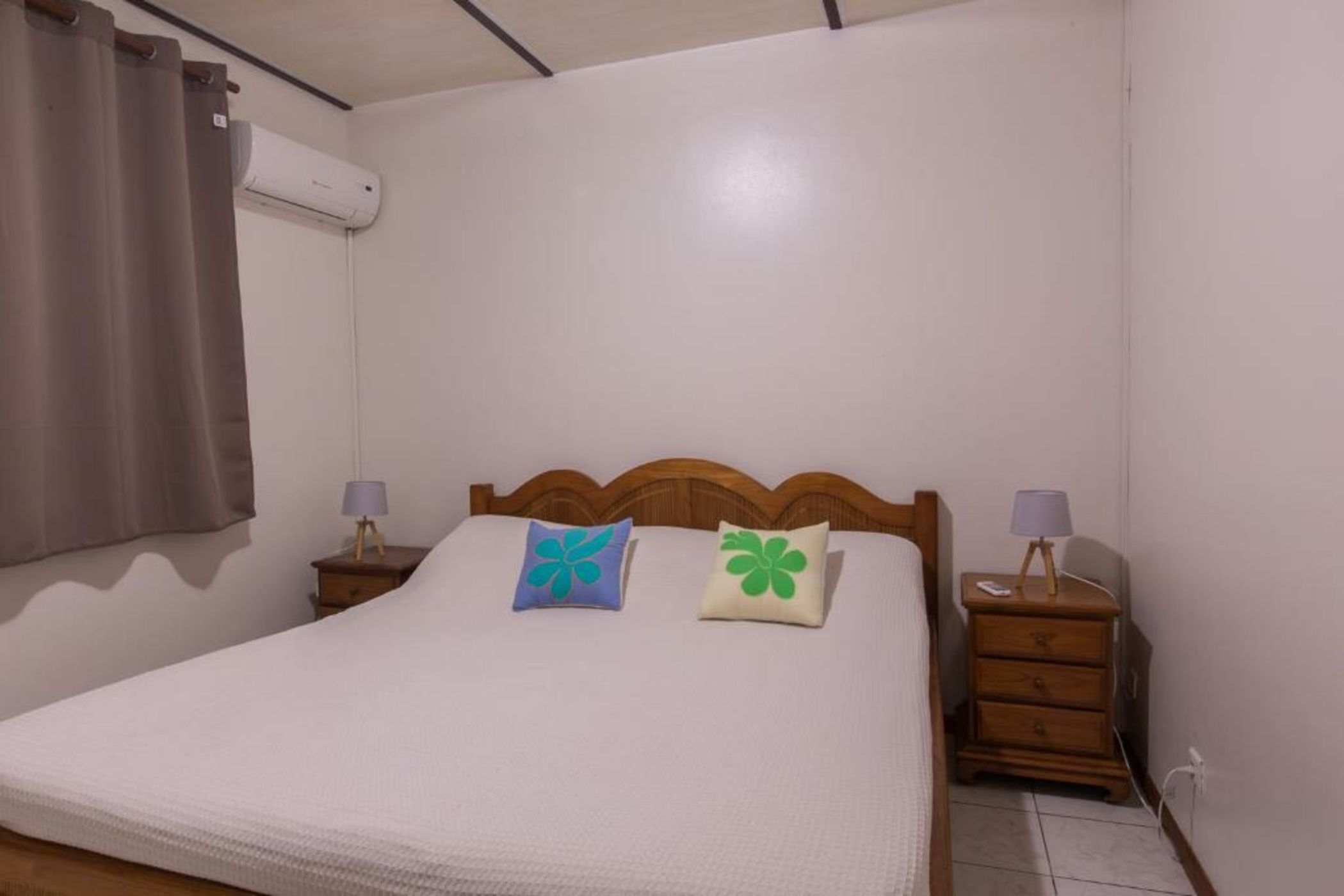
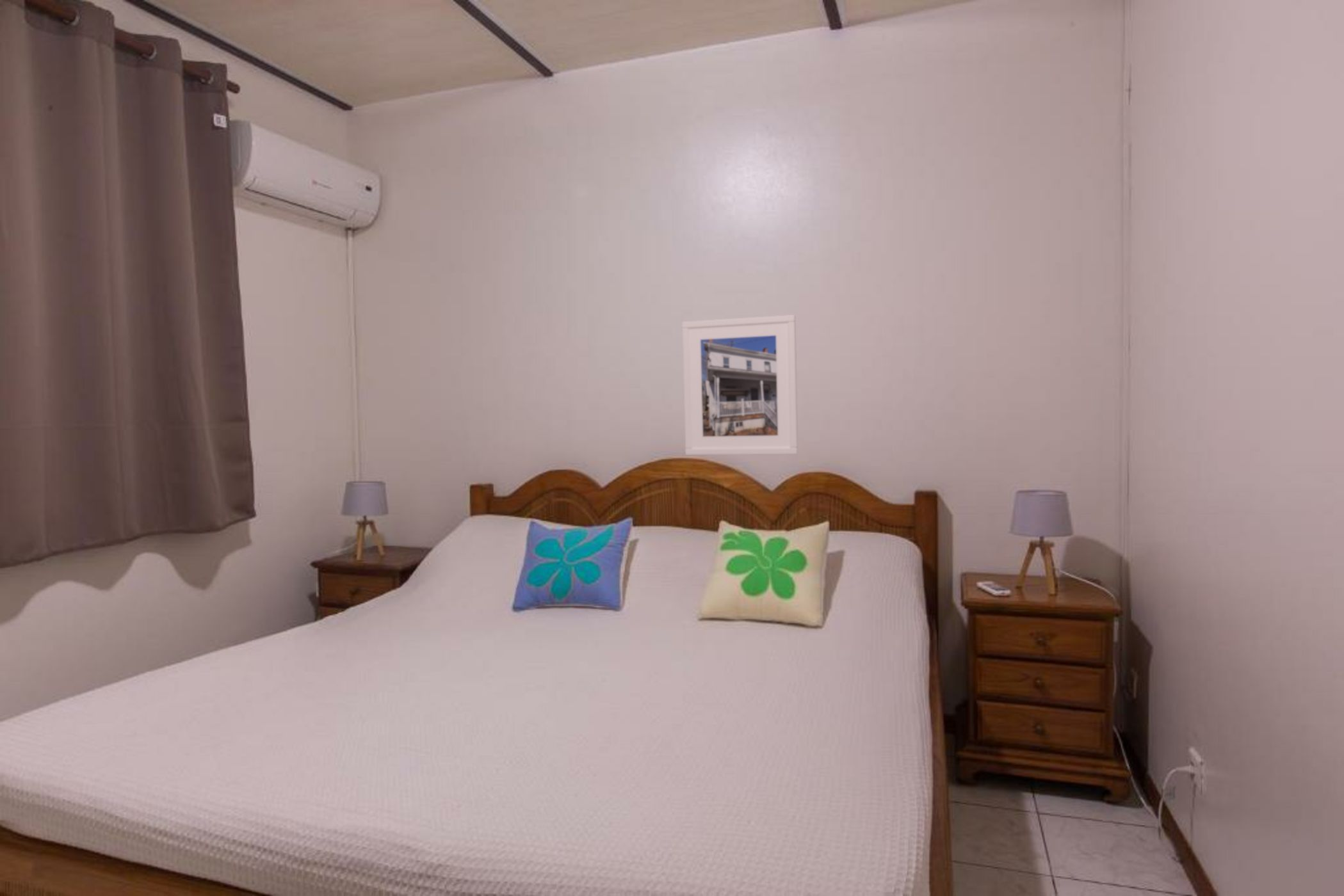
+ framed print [681,314,798,456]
